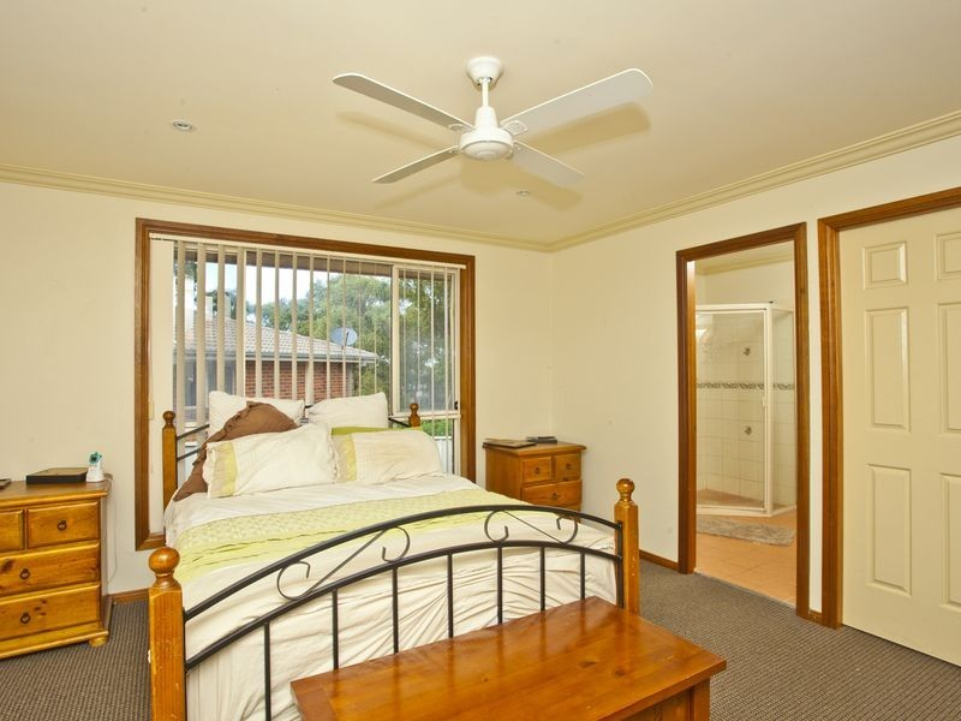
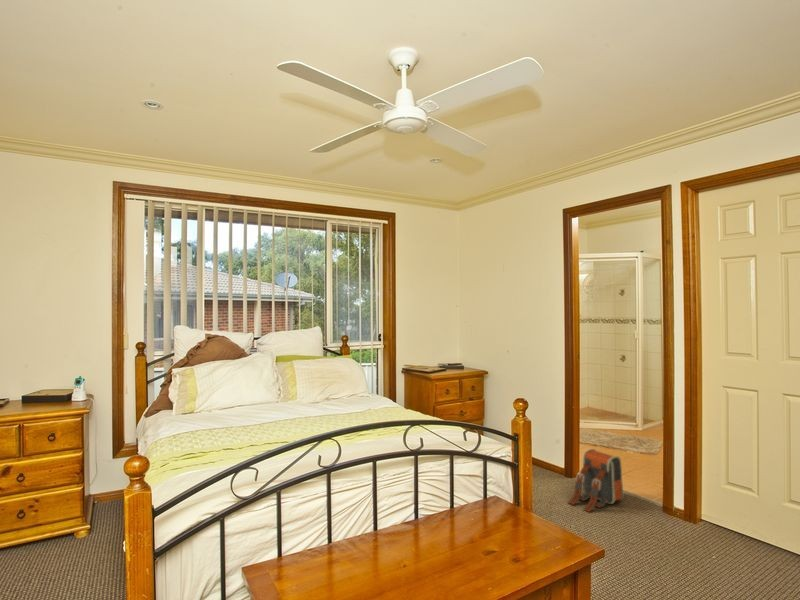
+ backpack [567,448,624,513]
